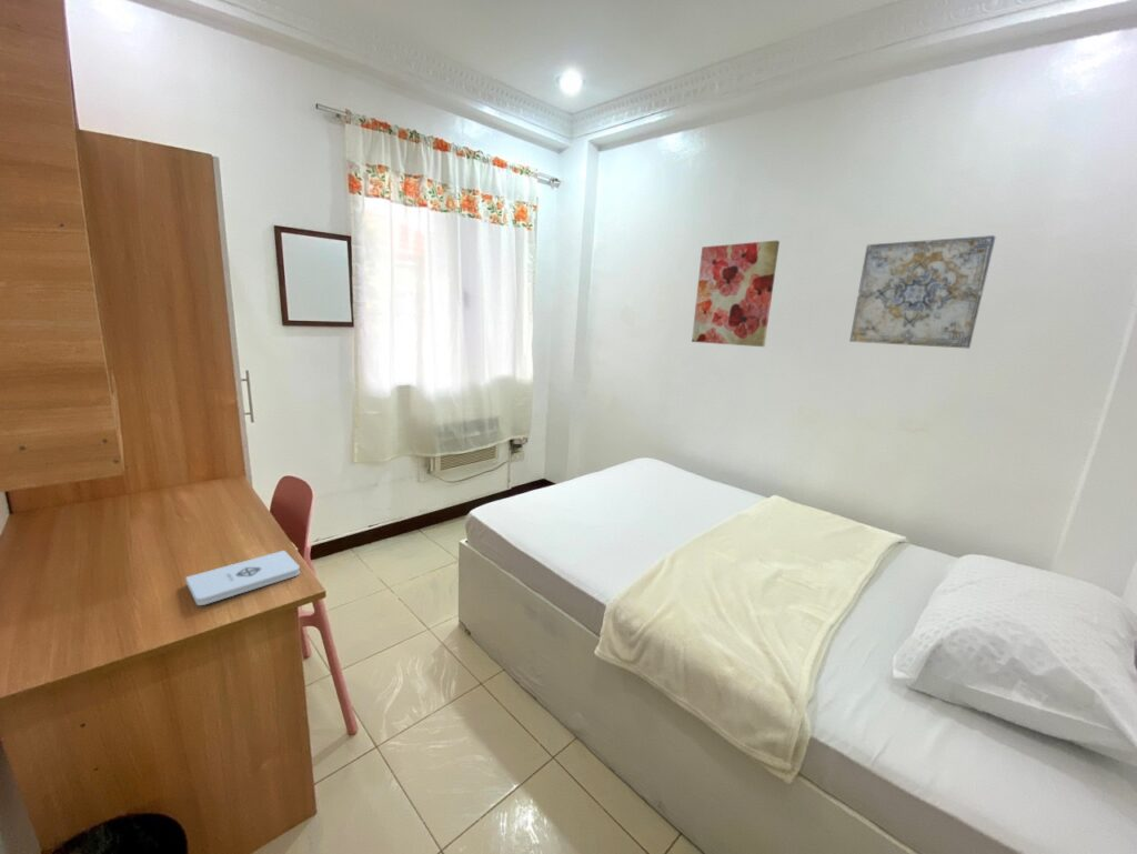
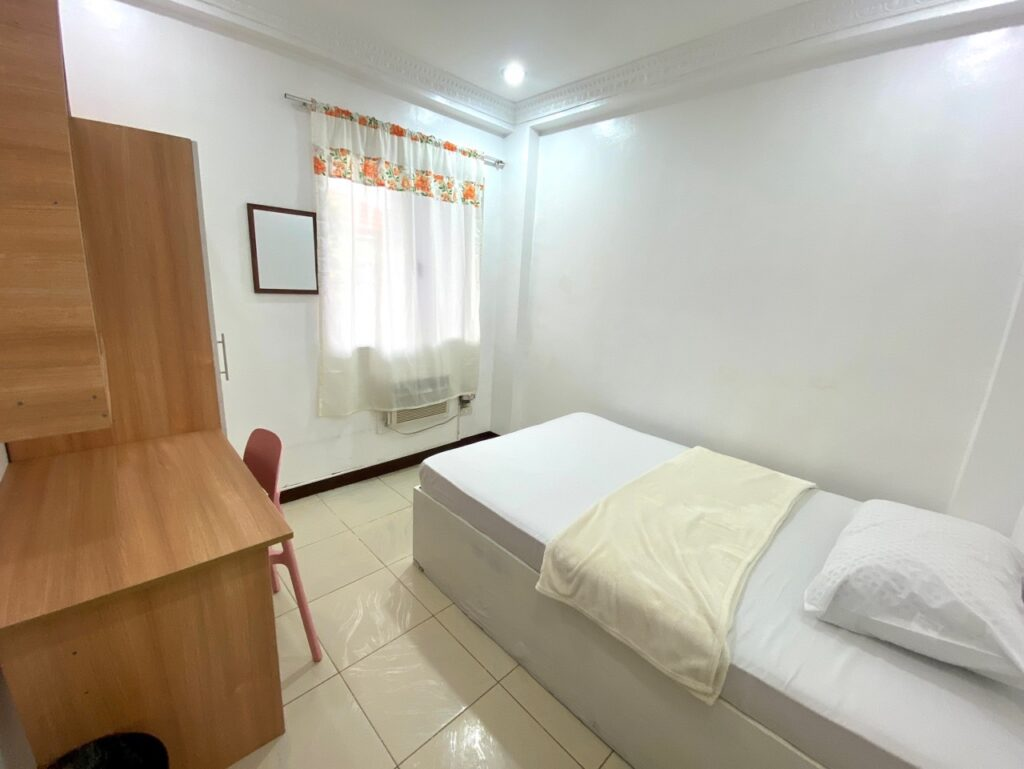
- notepad [184,550,301,606]
- wall art [848,234,997,350]
- wall art [691,240,781,348]
